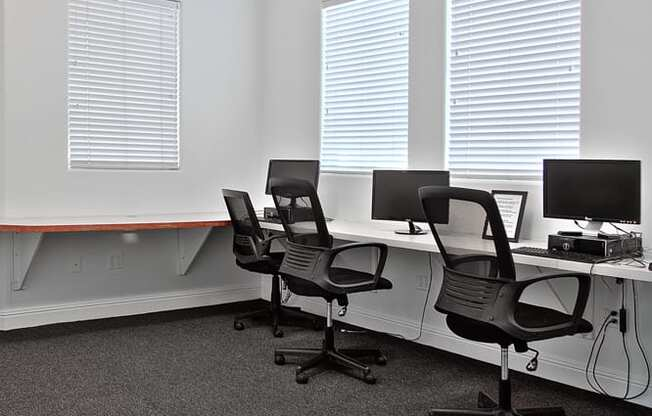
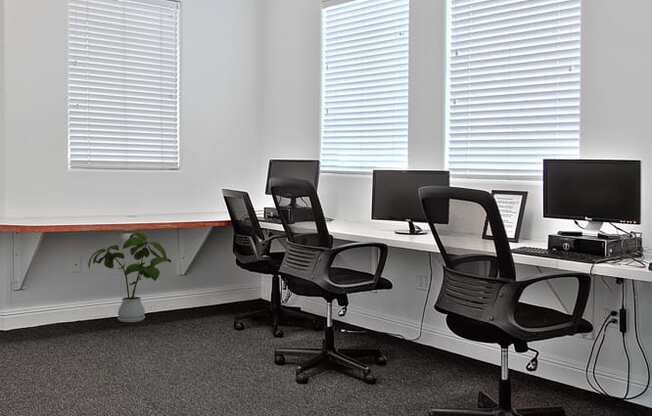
+ house plant [87,231,172,323]
